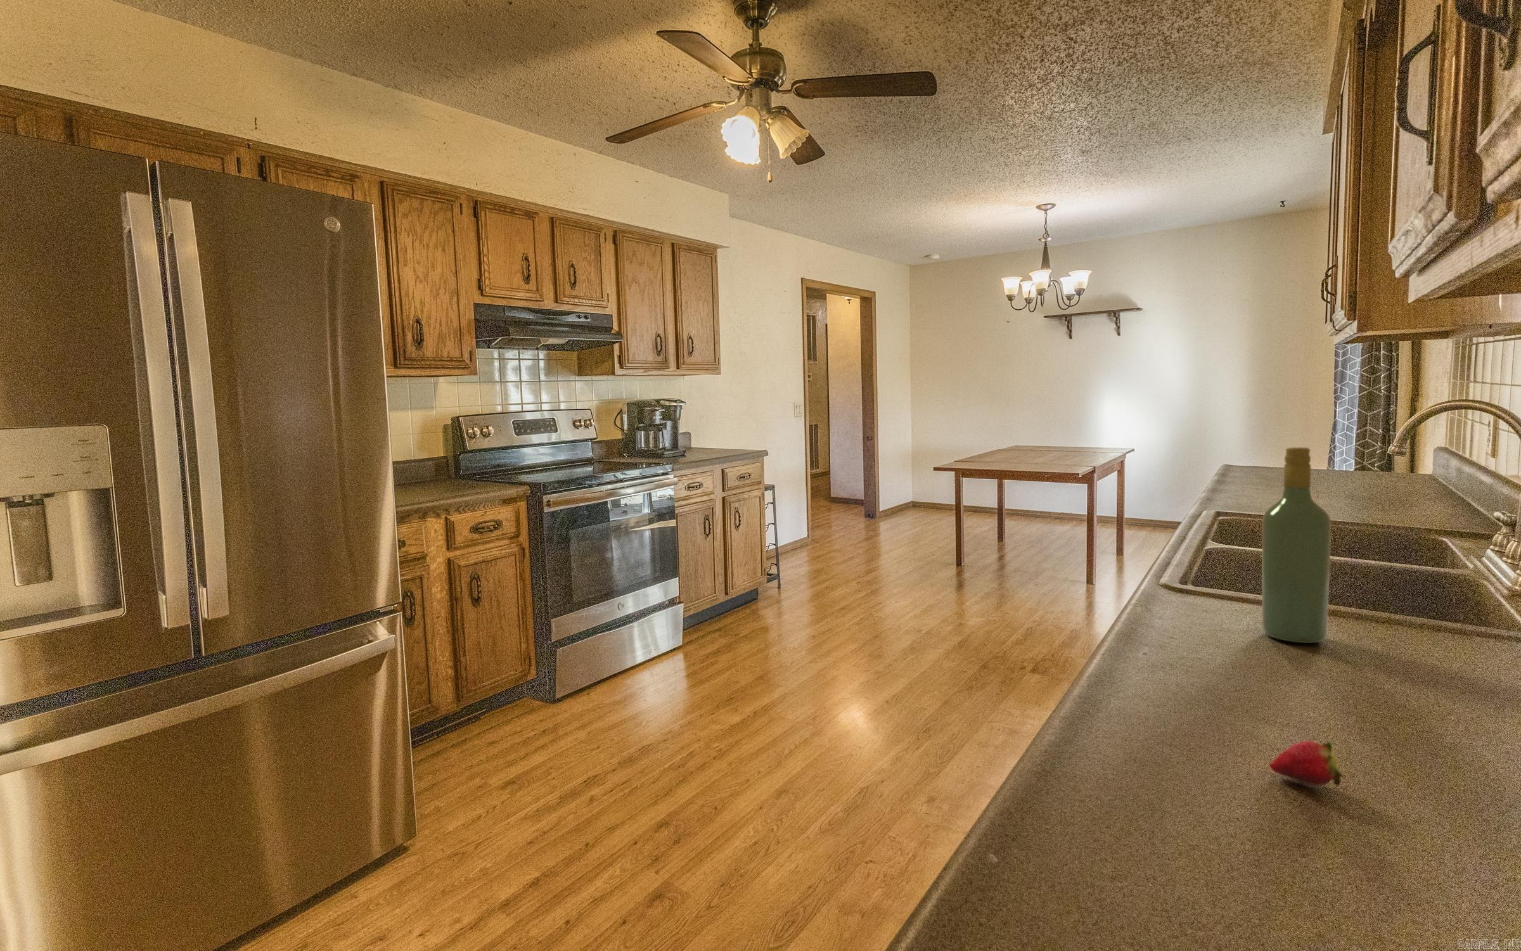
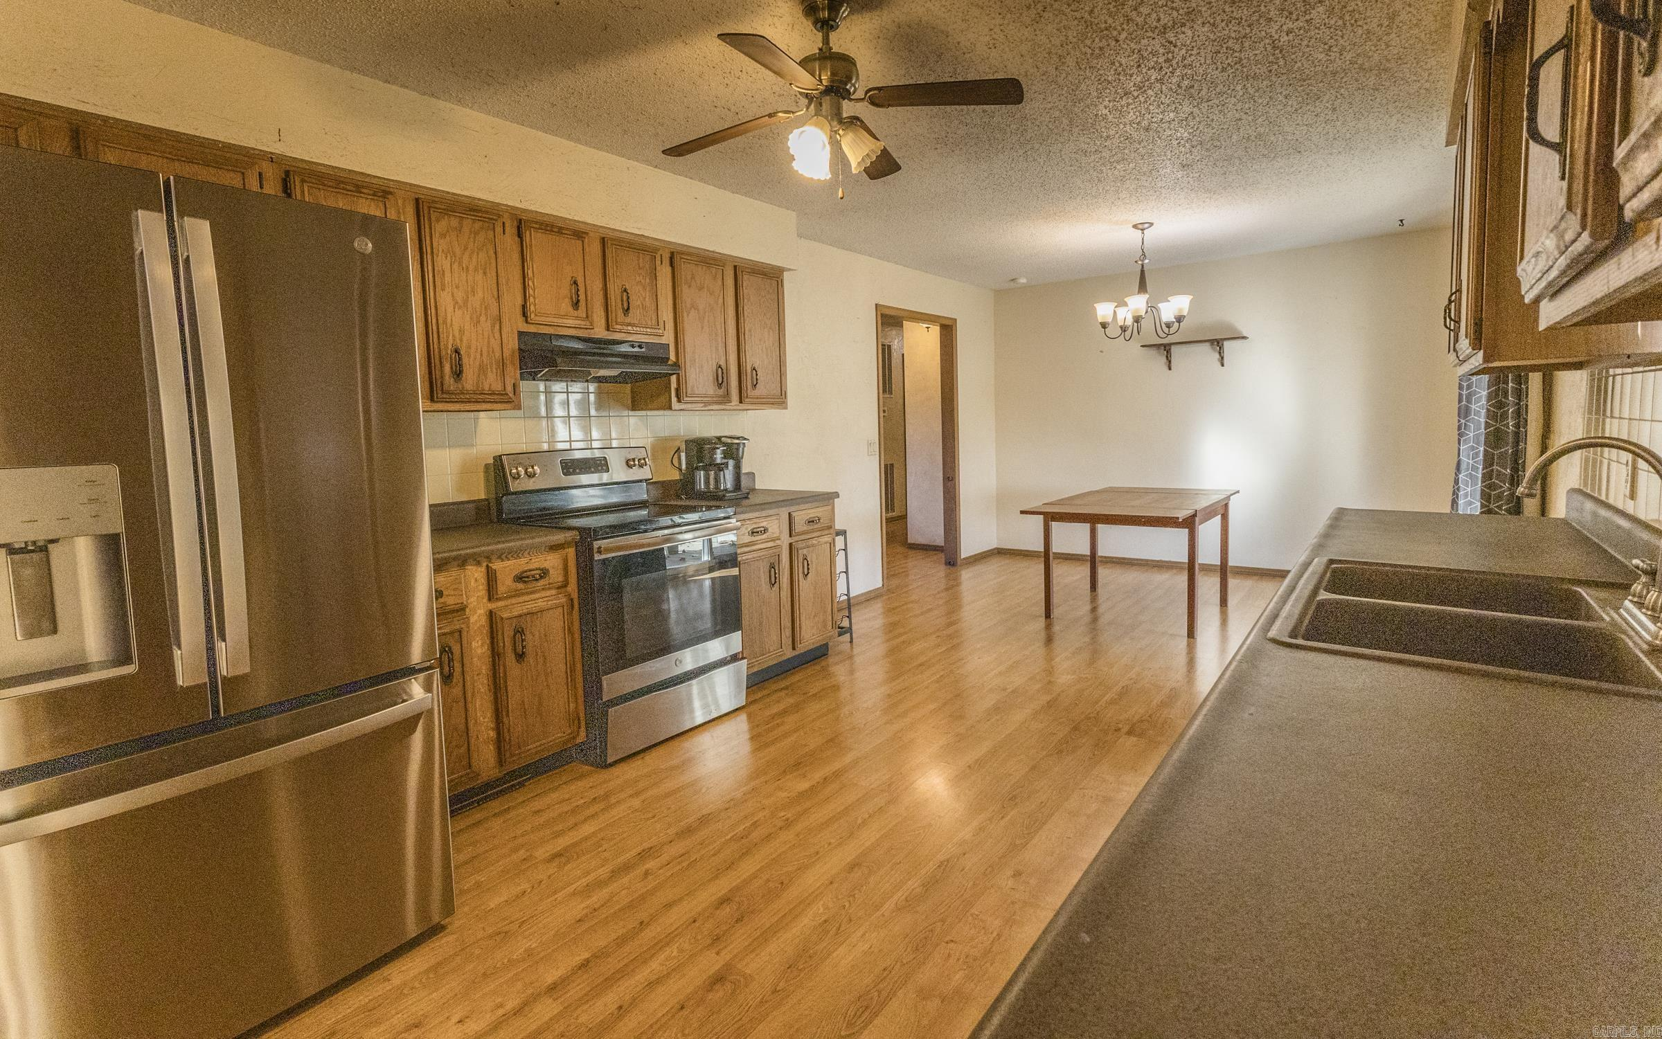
- wine bottle [1261,447,1331,644]
- fruit [1268,740,1343,787]
